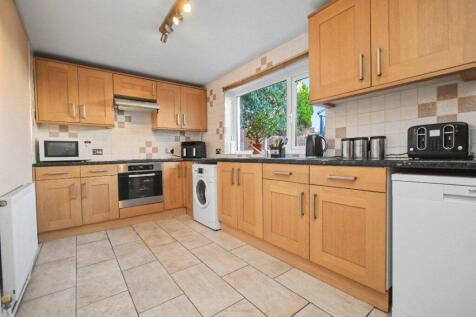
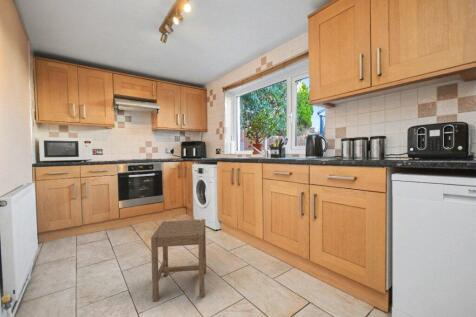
+ stool [150,219,207,303]
